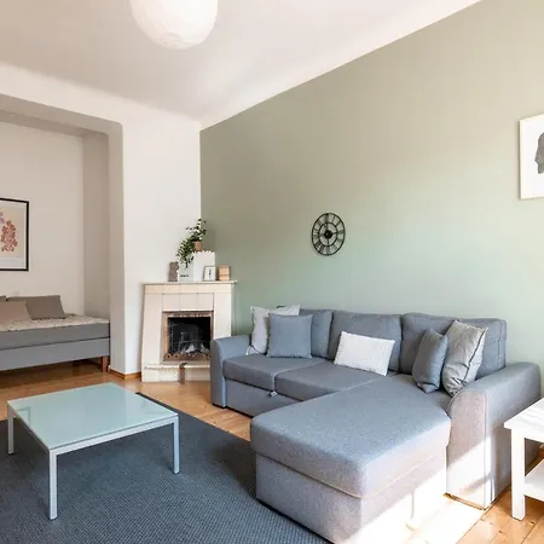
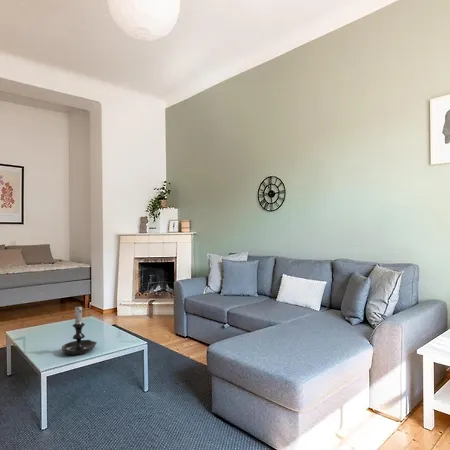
+ candle holder [61,303,98,356]
